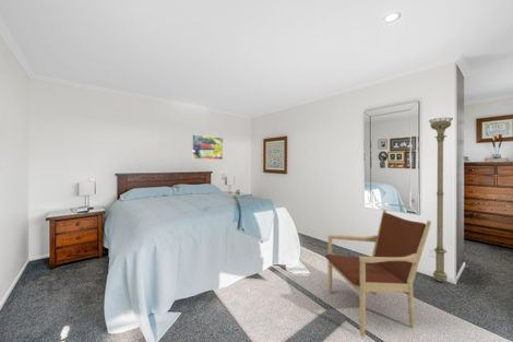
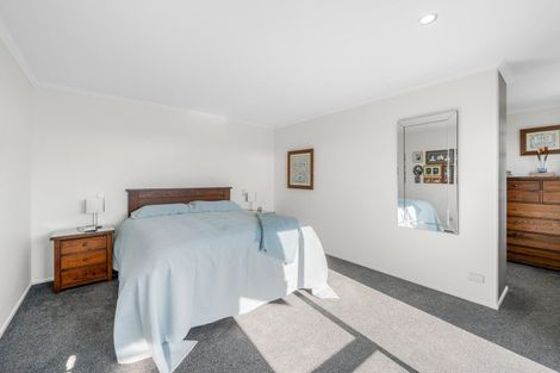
- armchair [324,209,432,338]
- floor lamp [428,117,454,283]
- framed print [191,133,224,161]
